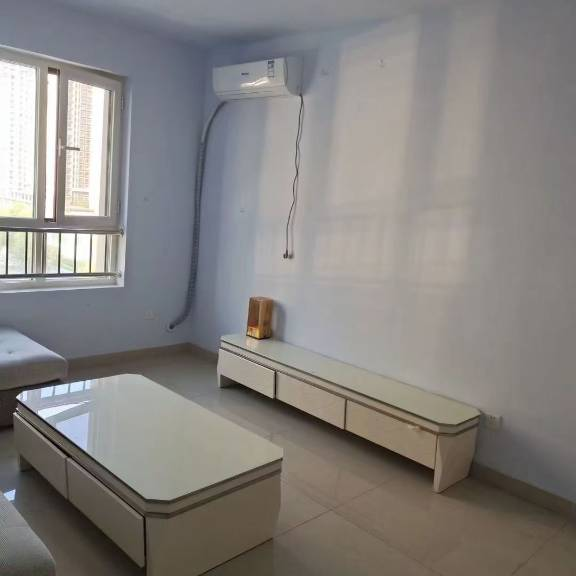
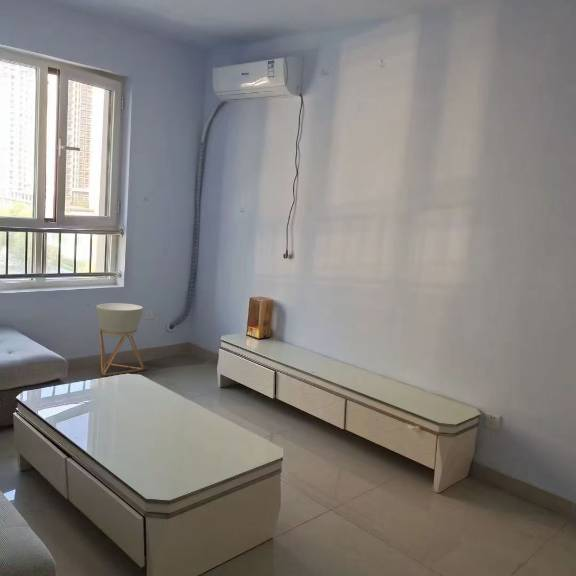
+ planter [95,302,144,376]
